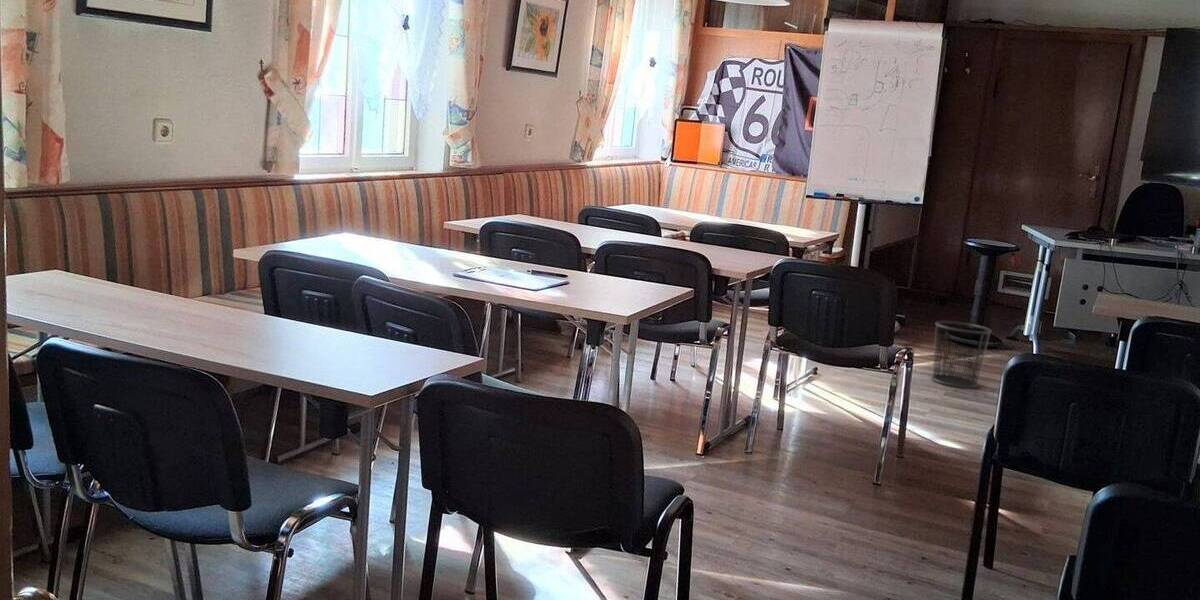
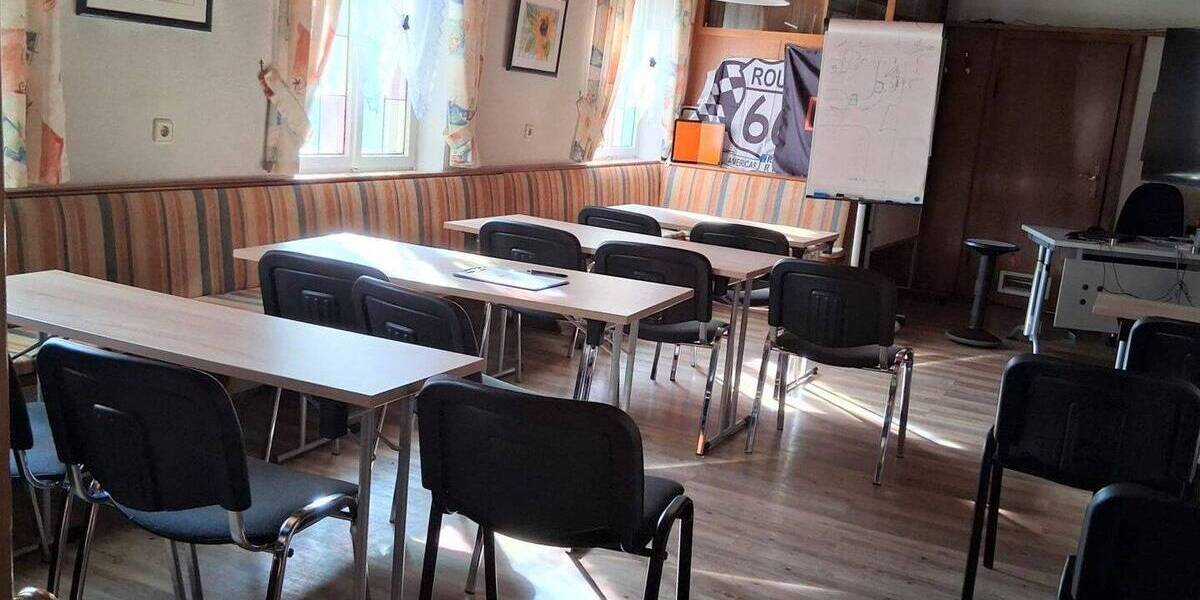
- waste bin [930,320,993,389]
